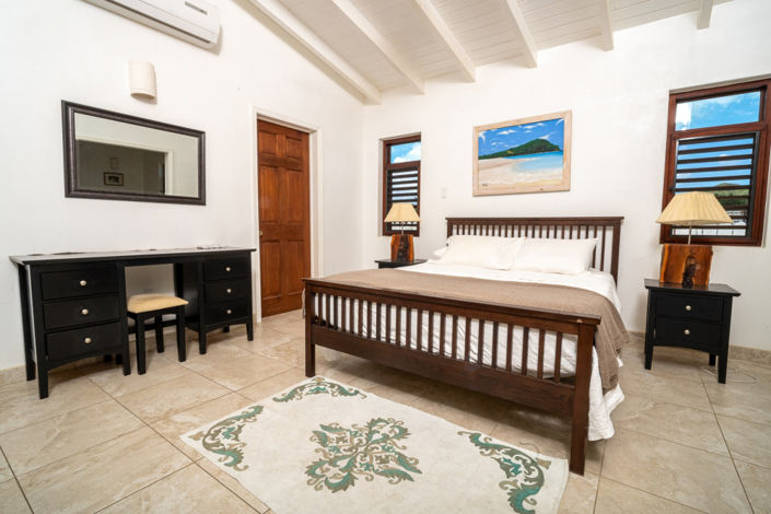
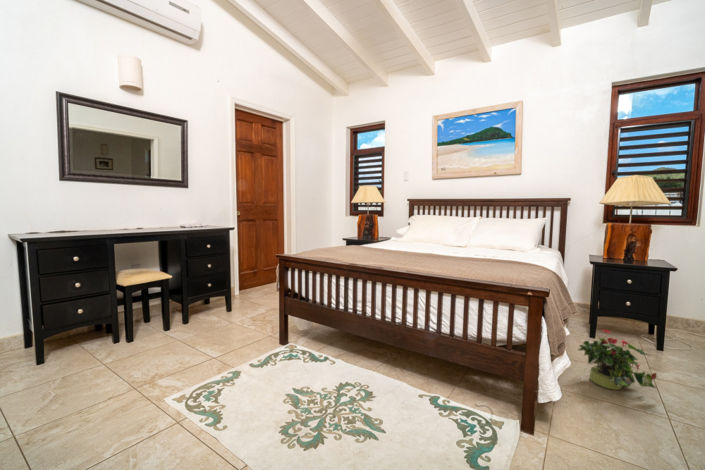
+ potted plant [577,328,659,391]
